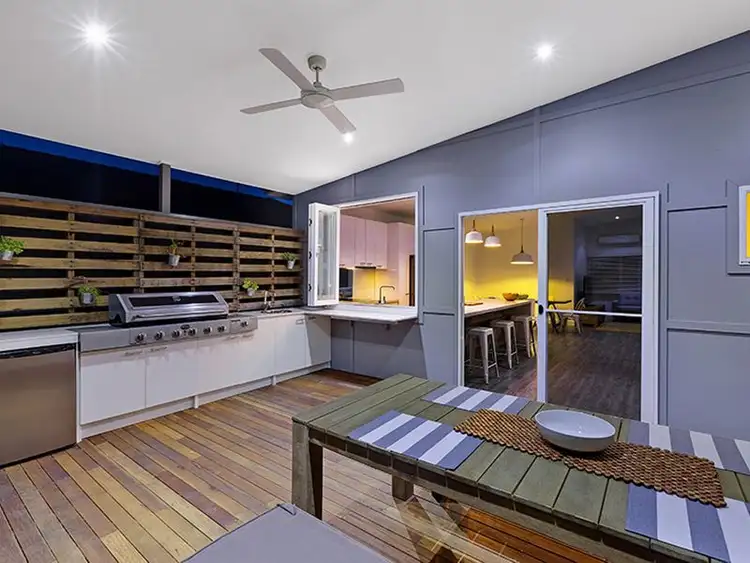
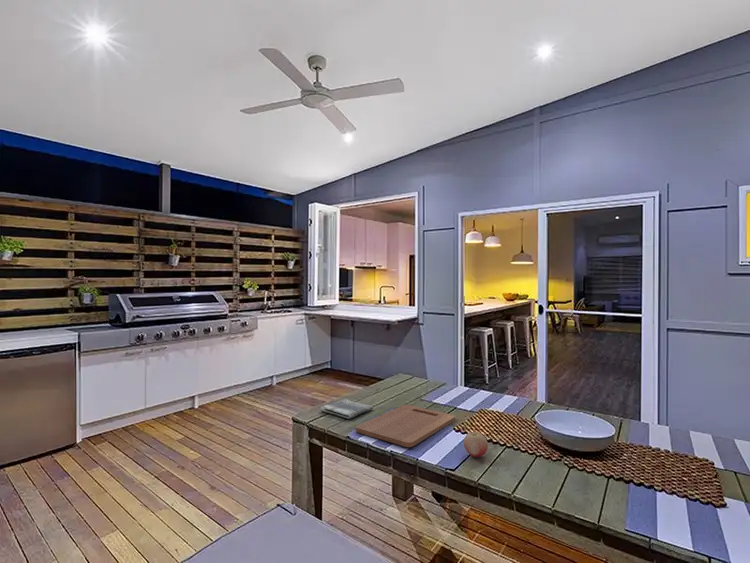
+ dish towel [320,398,374,420]
+ fruit [463,430,489,458]
+ cutting board [355,404,456,448]
